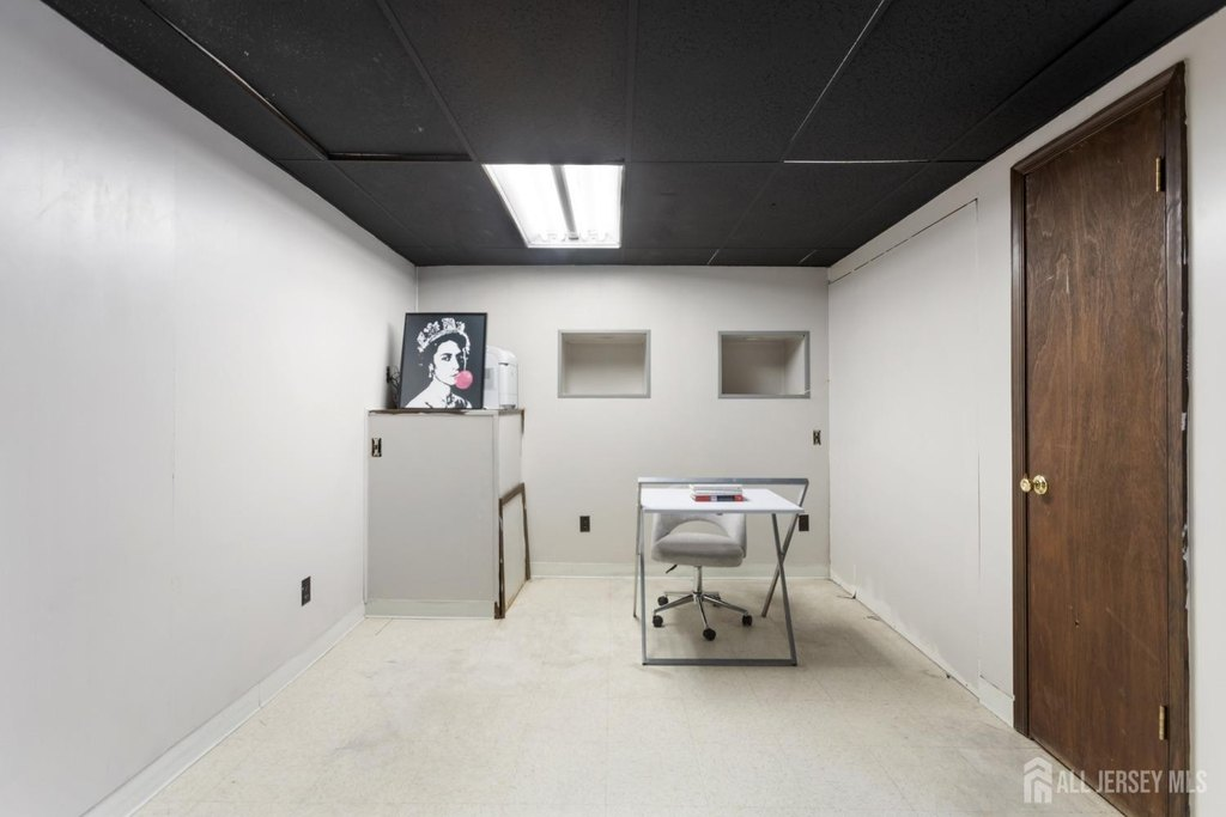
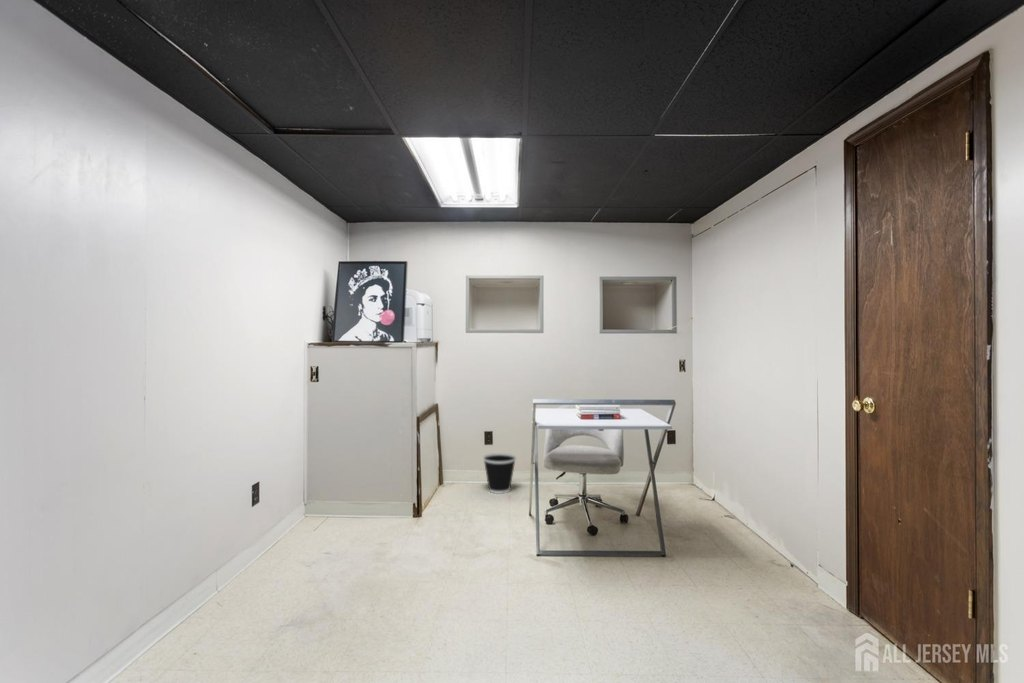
+ wastebasket [482,452,517,495]
